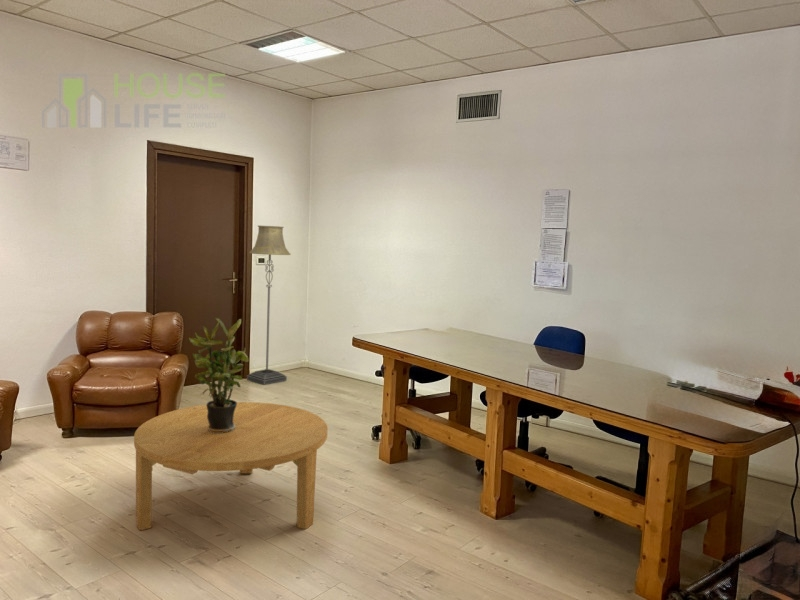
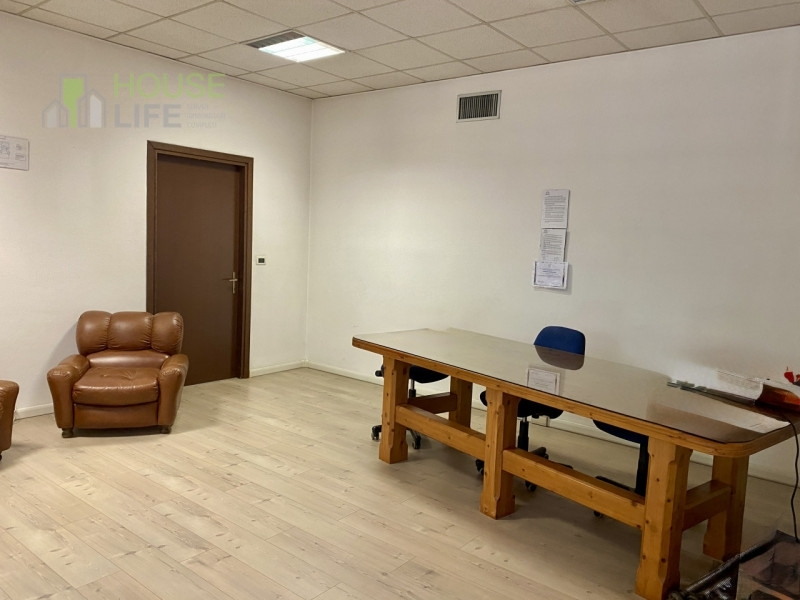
- potted plant [188,316,250,433]
- floor lamp [246,224,292,386]
- coffee table [133,401,329,531]
